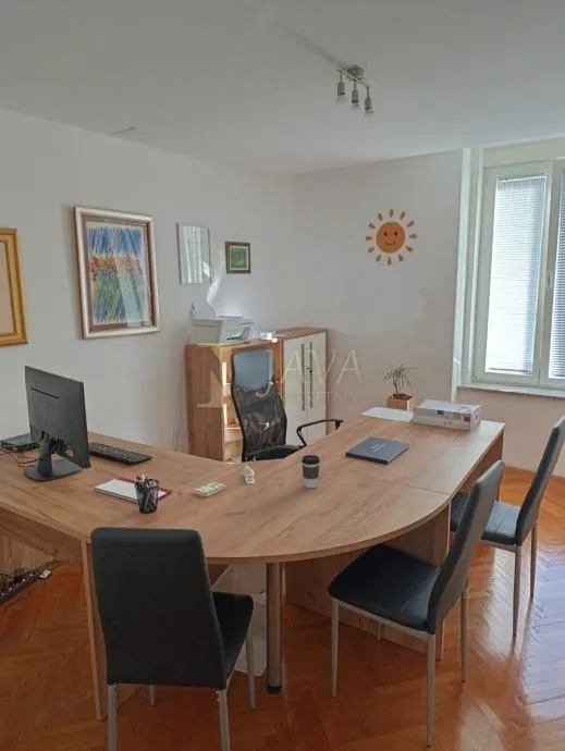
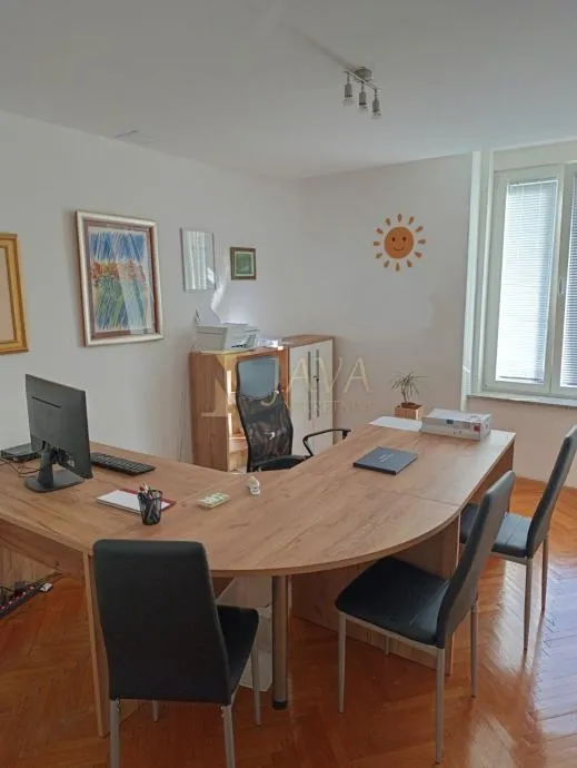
- coffee cup [300,454,321,489]
